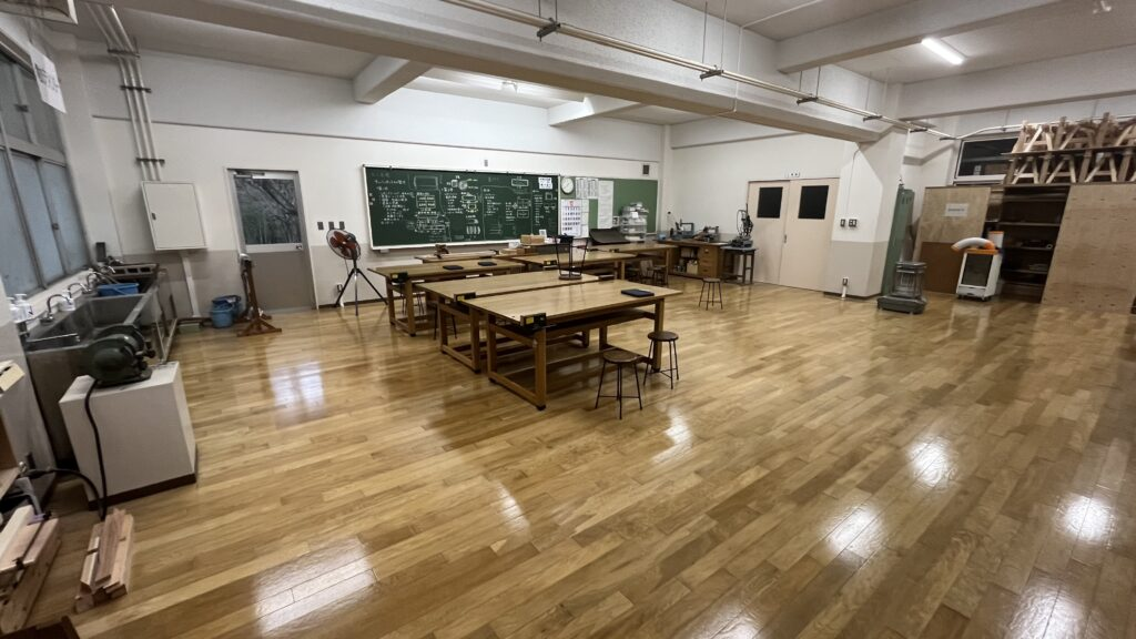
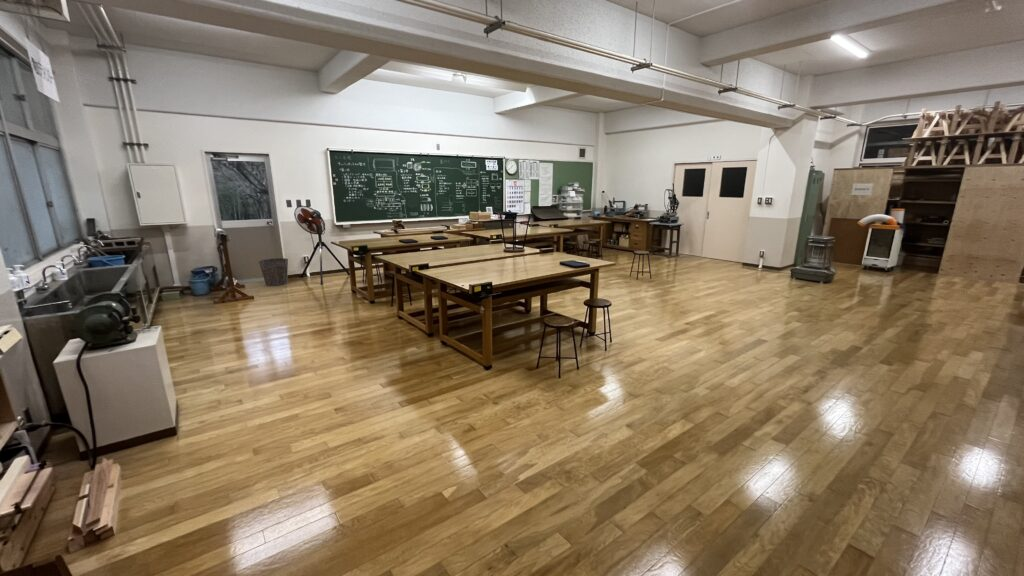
+ waste bin [258,257,289,287]
